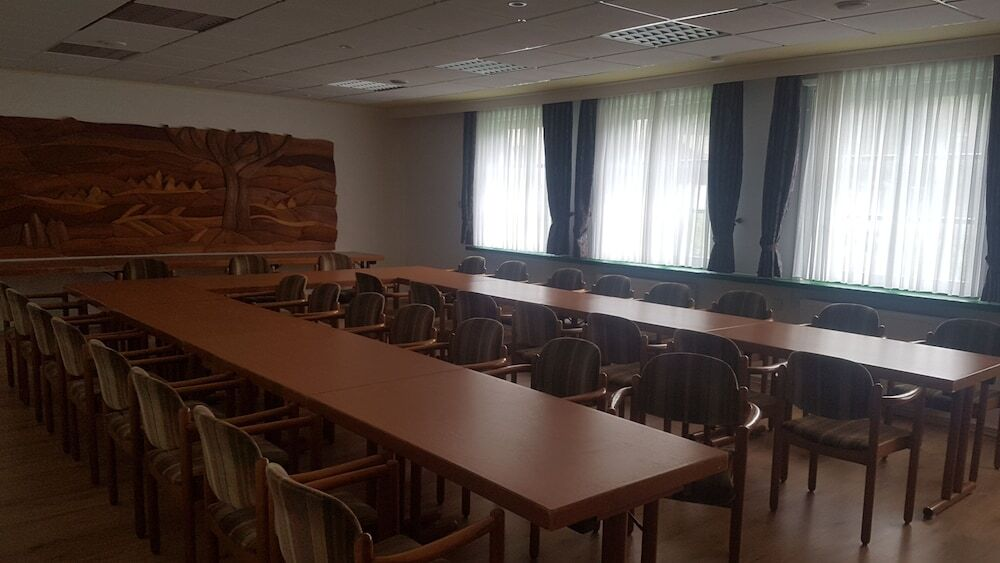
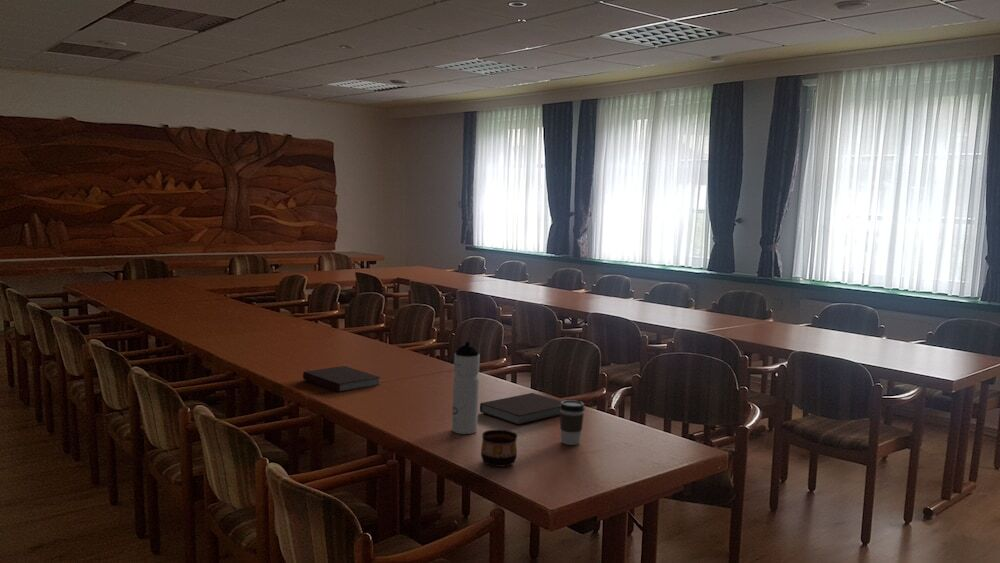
+ notebook [302,365,382,393]
+ notebook [479,392,562,426]
+ coffee cup [559,399,586,446]
+ cup [480,429,518,468]
+ water bottle [451,341,481,435]
